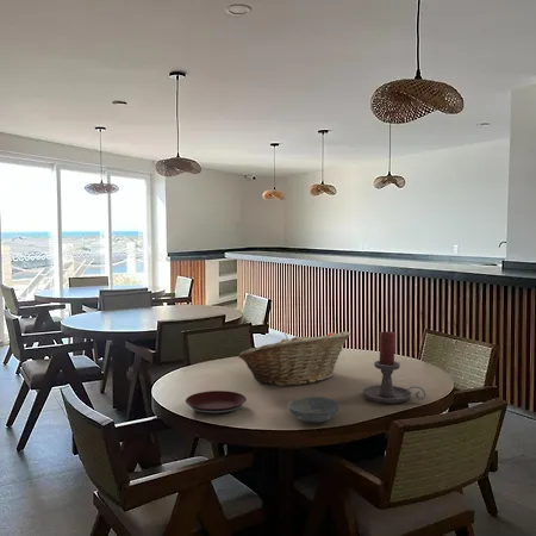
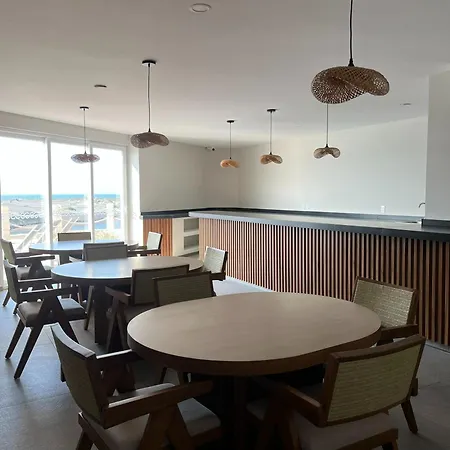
- candle holder [361,331,428,405]
- plate [185,389,248,416]
- fruit basket [237,330,351,387]
- bowl [287,395,341,424]
